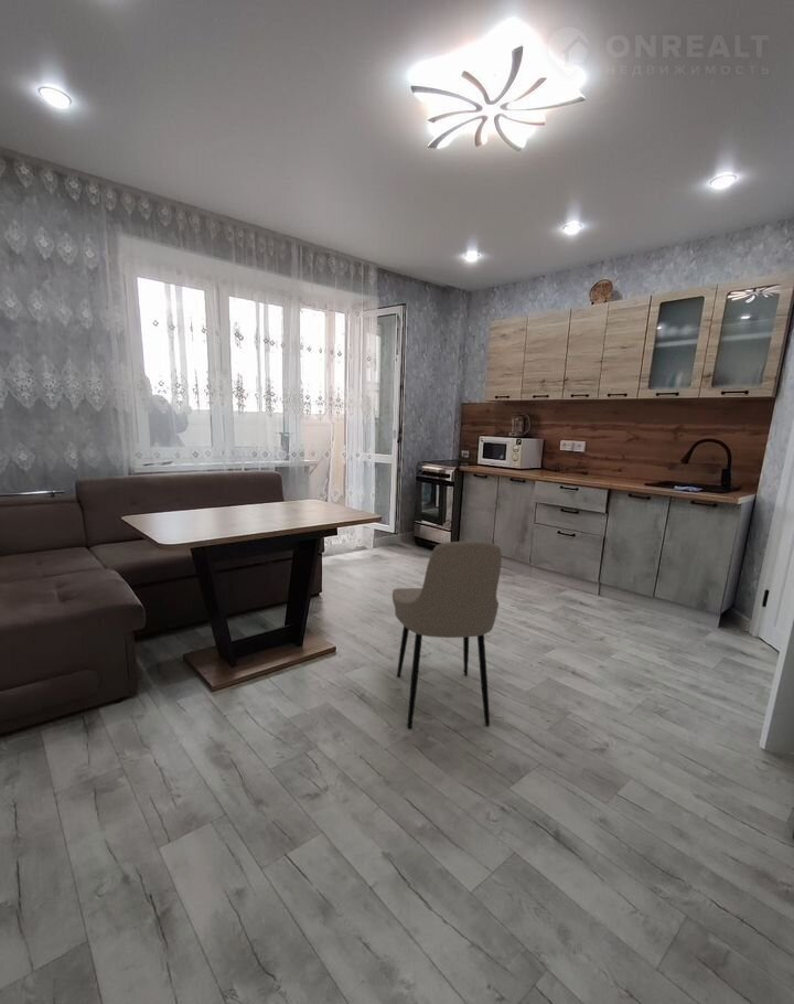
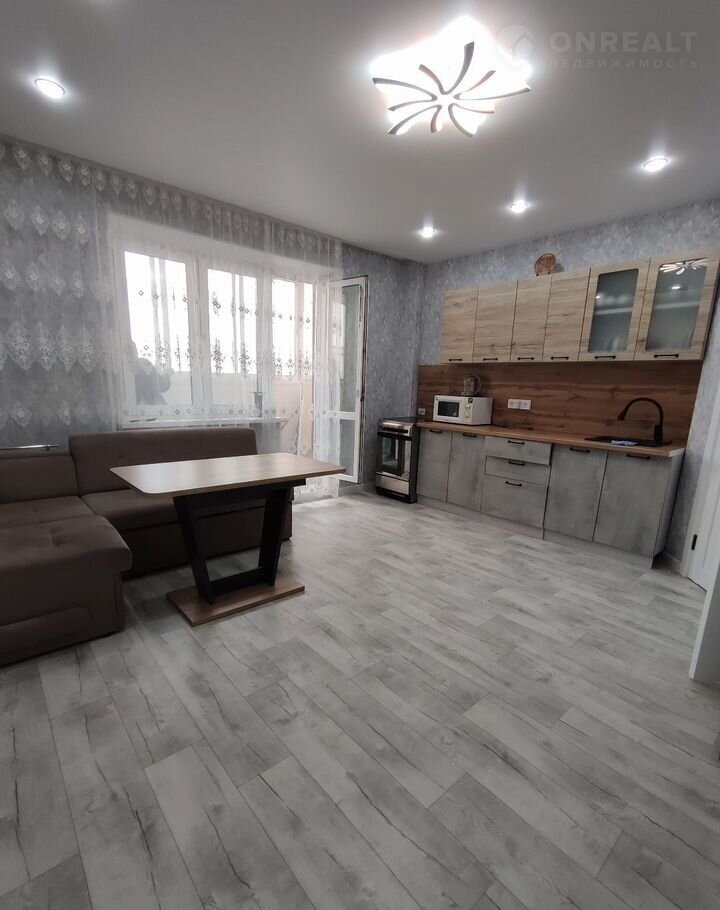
- dining chair [391,541,503,729]
